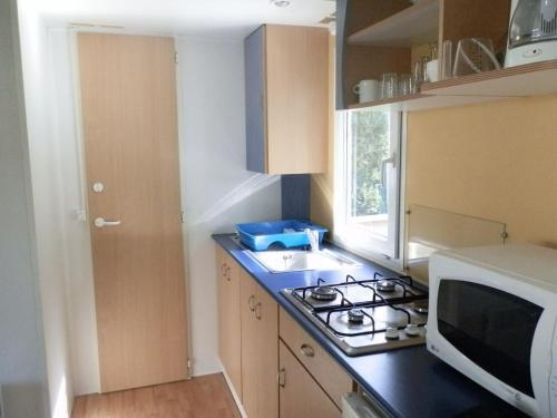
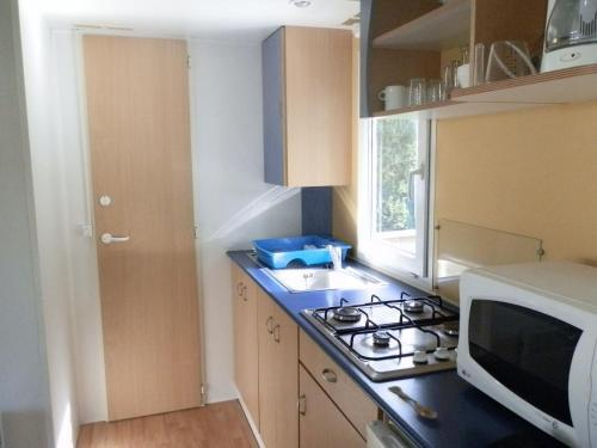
+ spoon [387,385,438,421]
